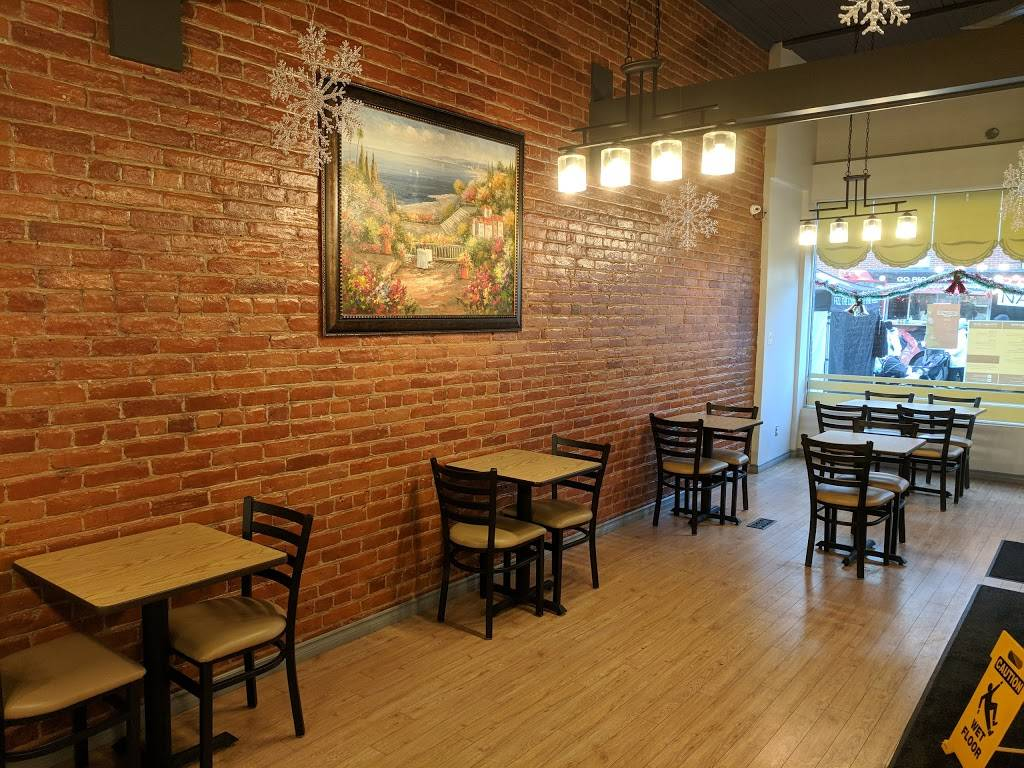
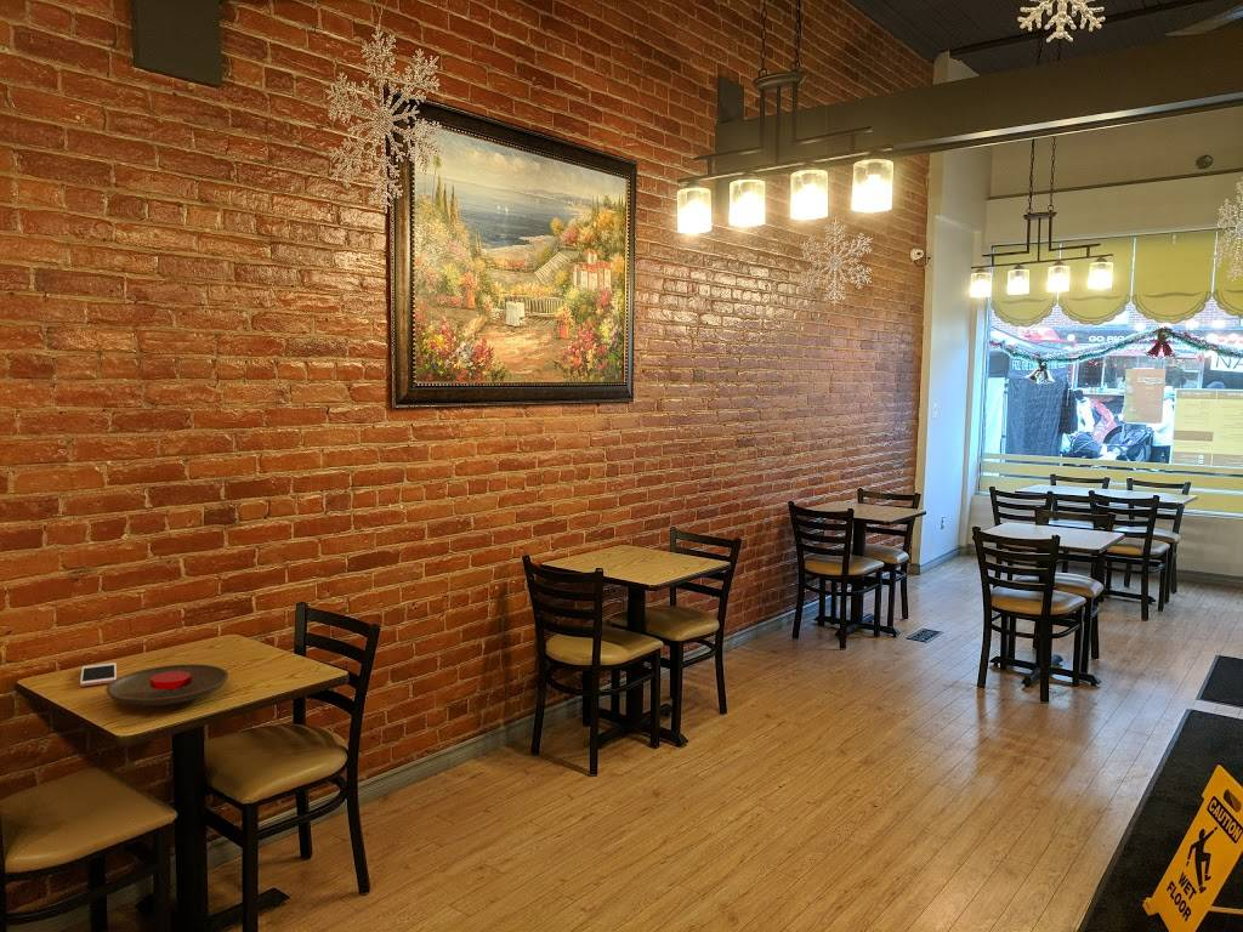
+ plate [104,663,229,707]
+ cell phone [79,661,118,688]
